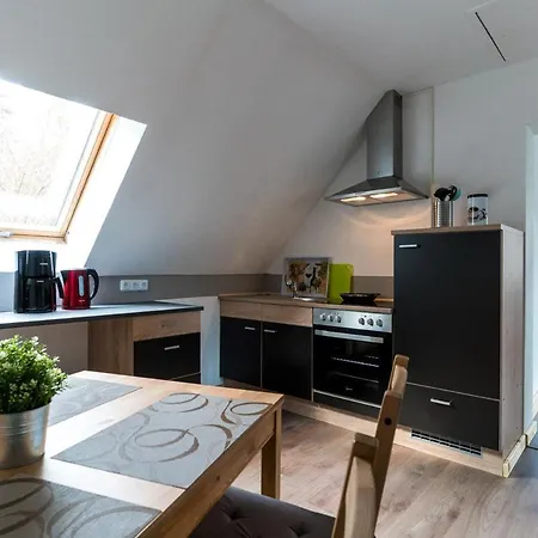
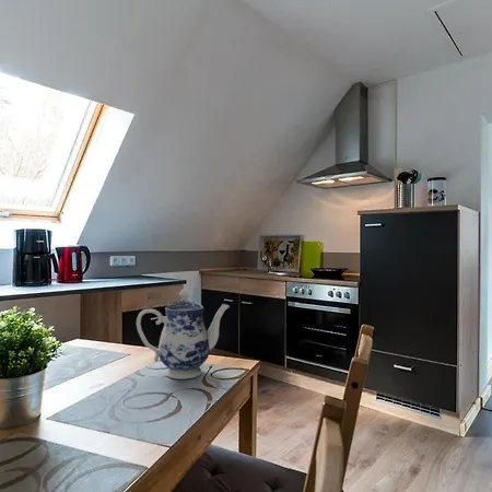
+ teapot [136,289,231,380]
